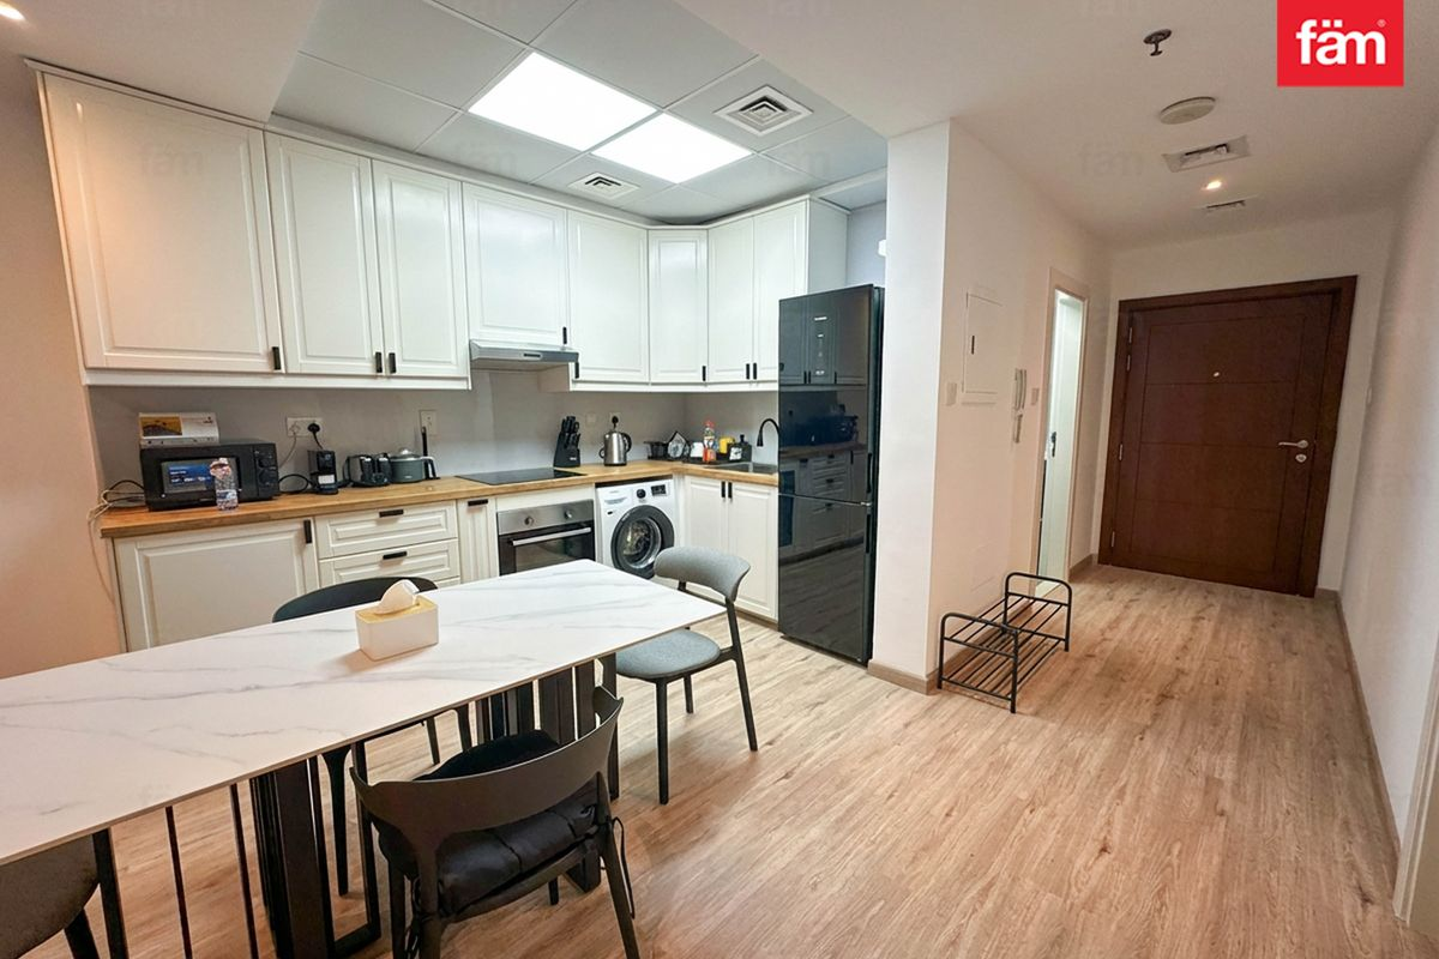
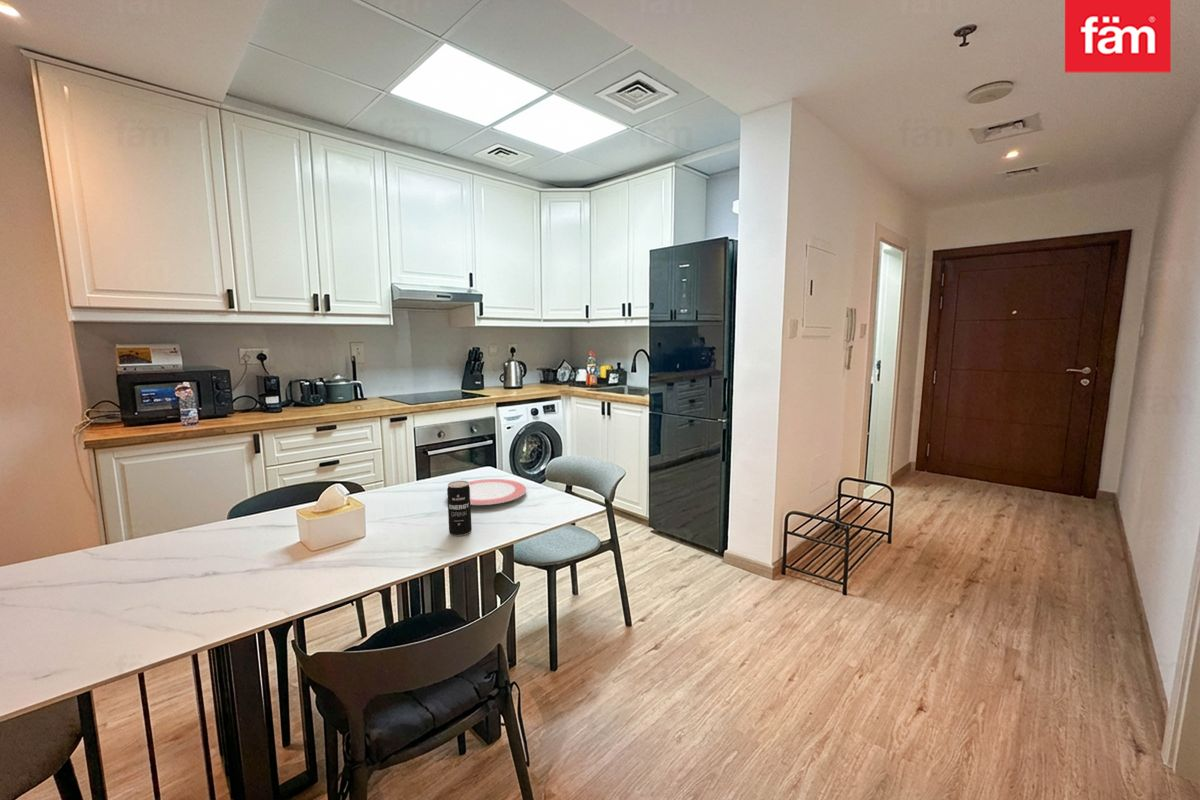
+ beverage can [446,480,473,537]
+ plate [446,478,527,506]
